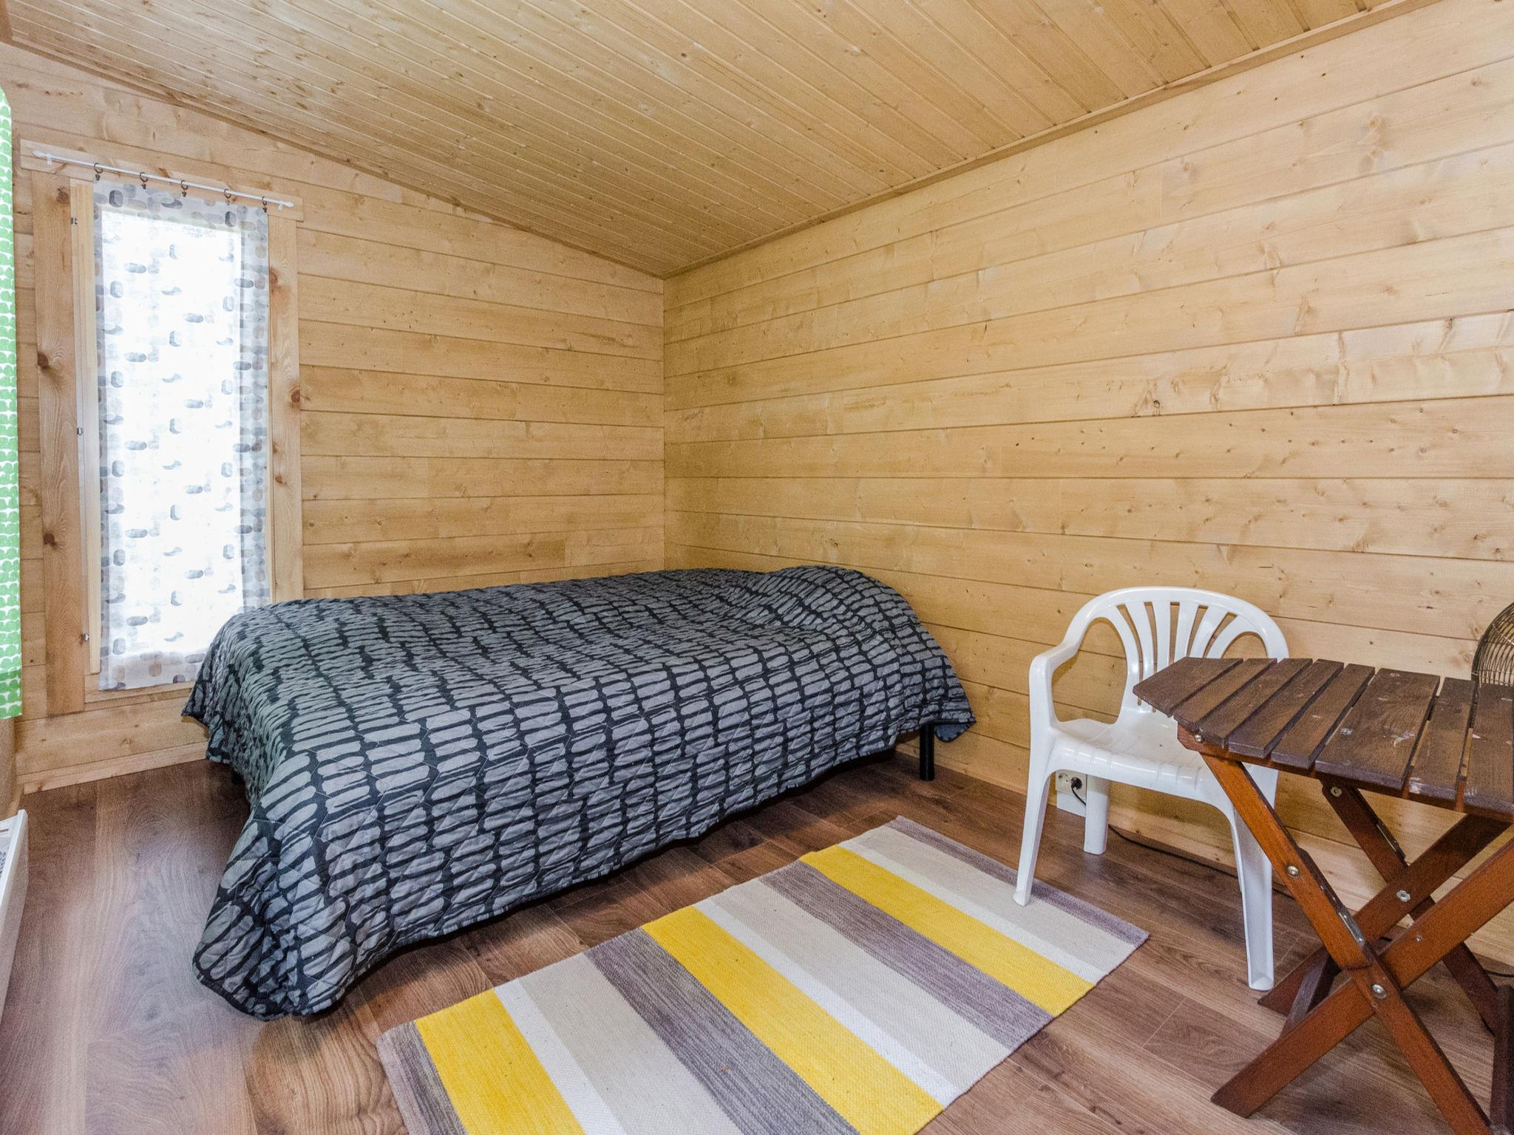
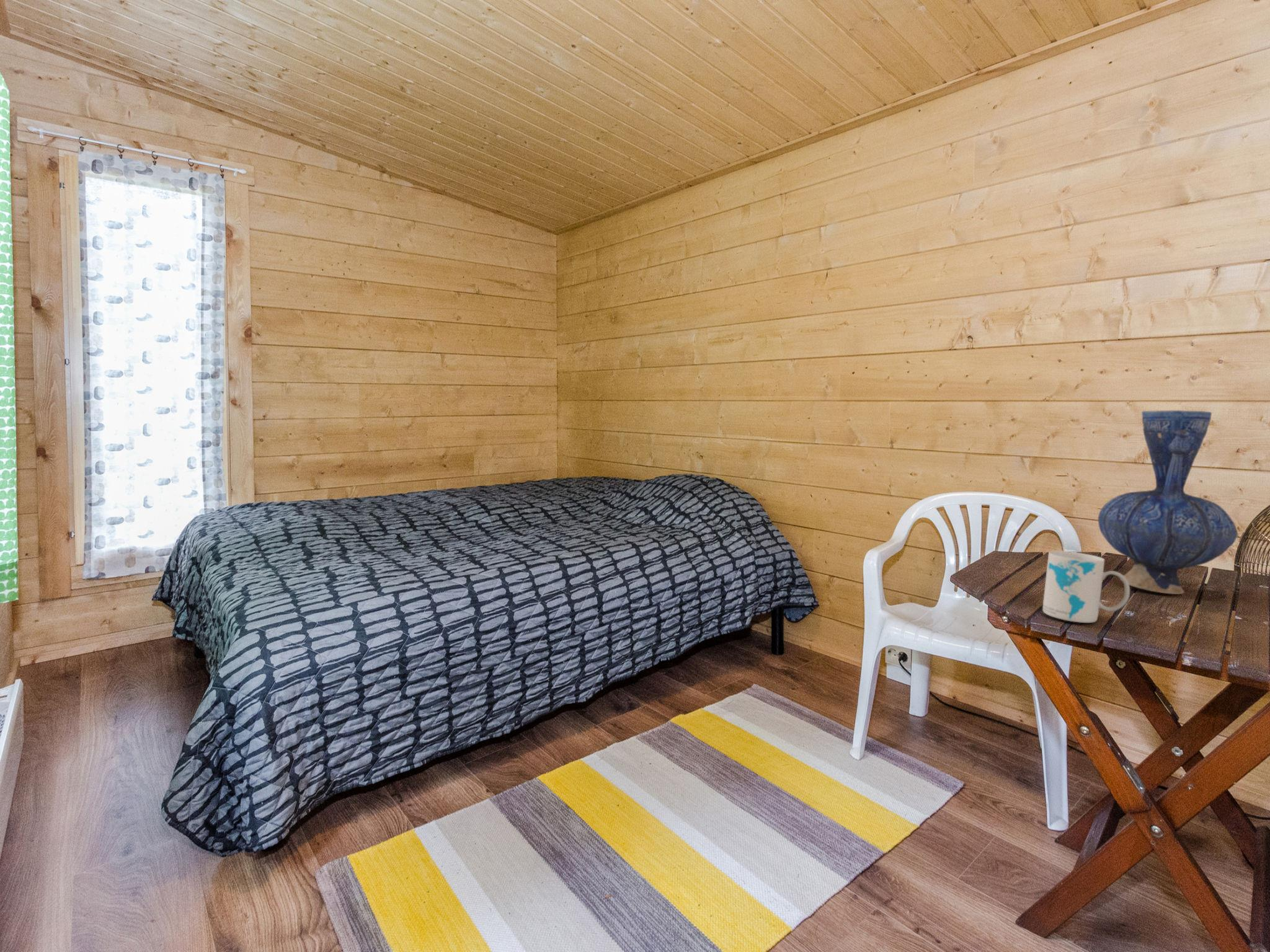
+ mug [1042,550,1130,624]
+ vase [1097,410,1238,595]
